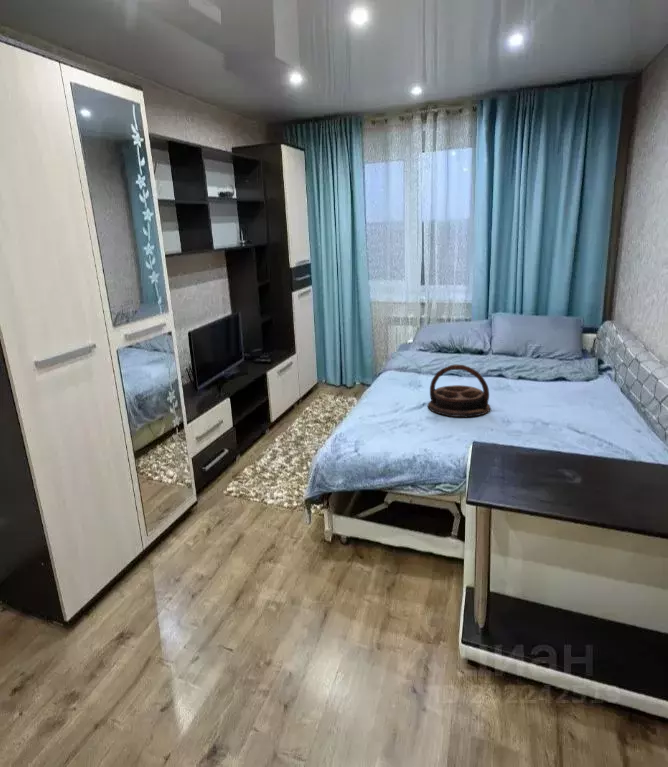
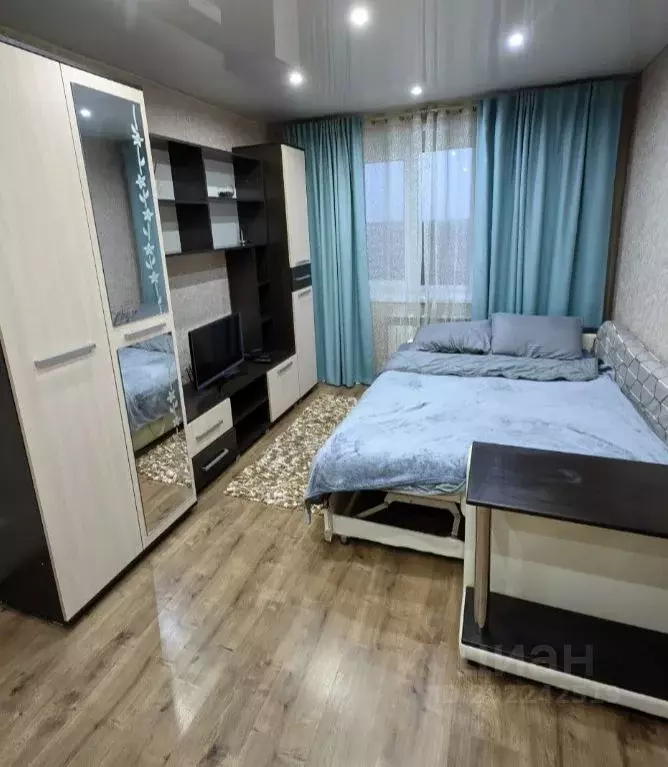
- serving tray [427,364,491,418]
